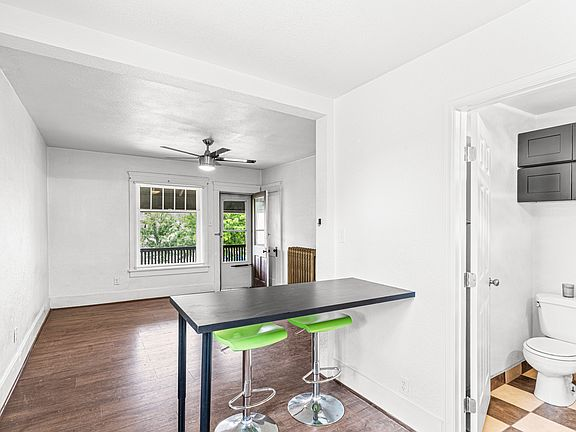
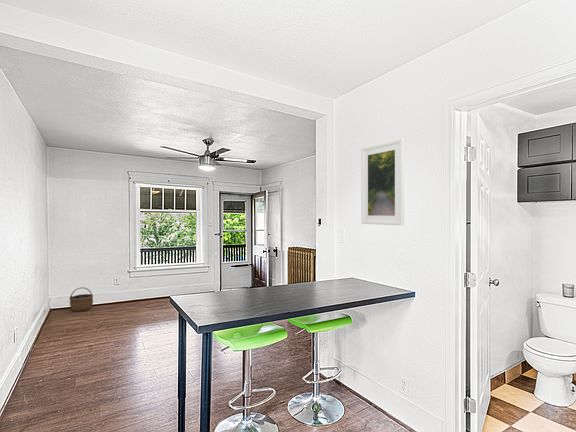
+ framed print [360,138,405,226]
+ wicker basket [68,286,94,312]
